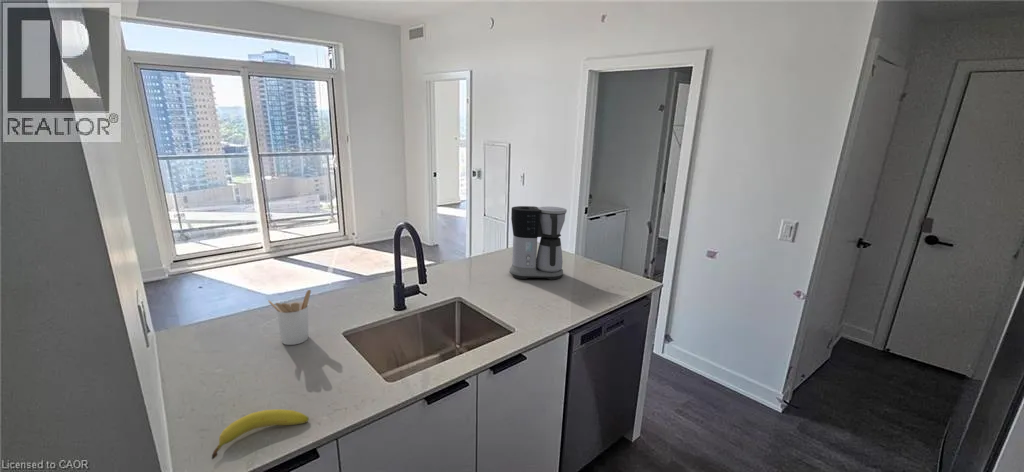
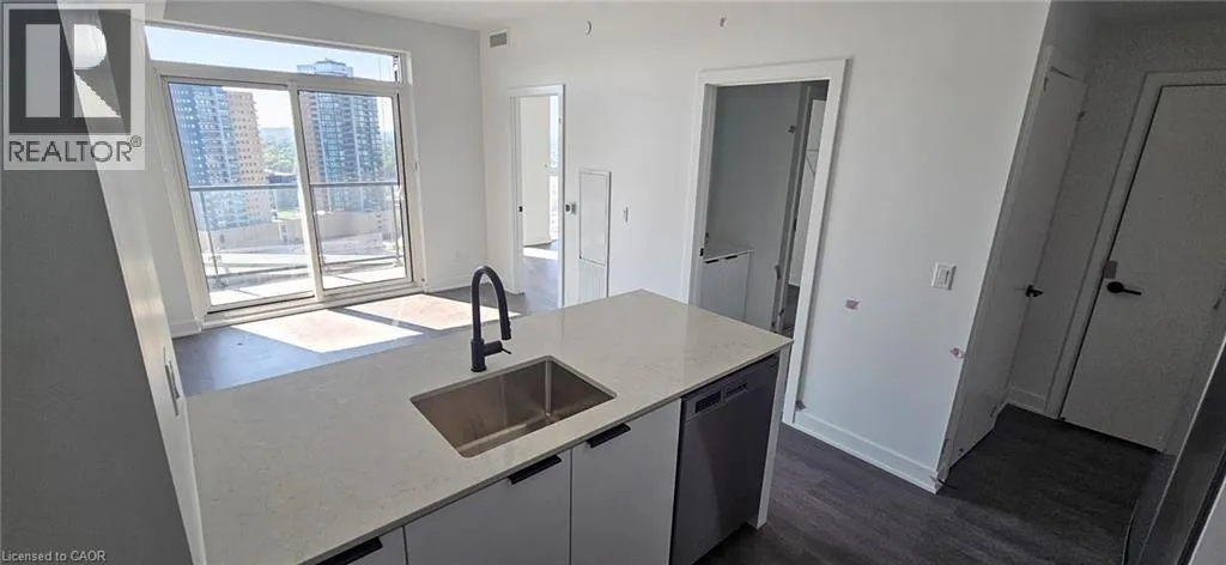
- coffee maker [508,205,568,281]
- utensil holder [268,289,312,346]
- fruit [211,408,310,460]
